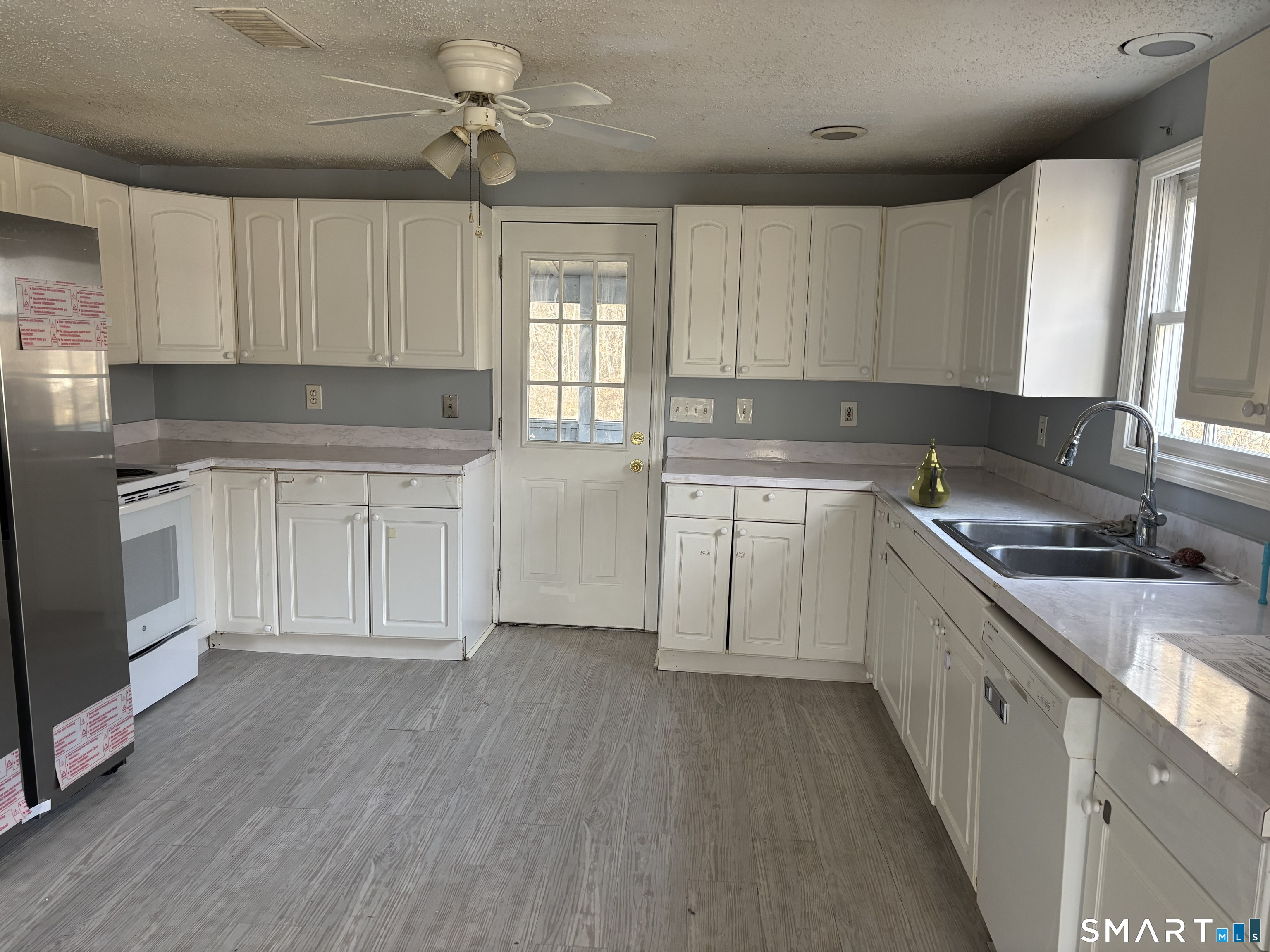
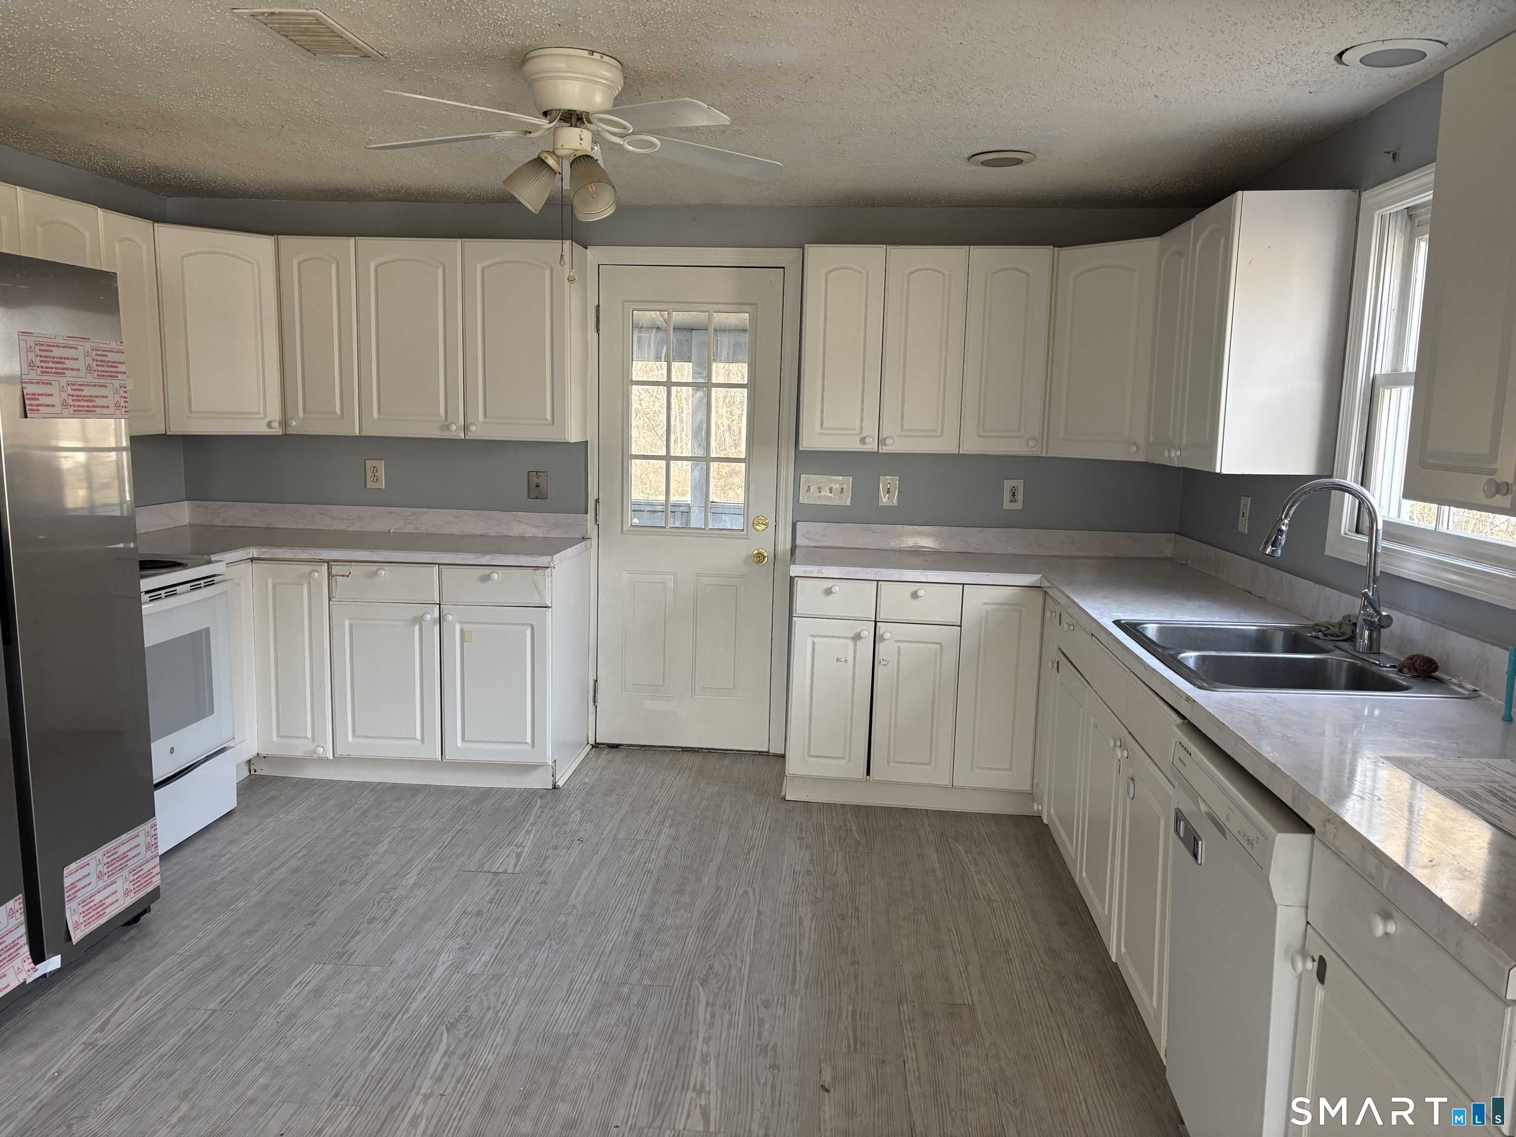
- teapot [907,438,952,507]
